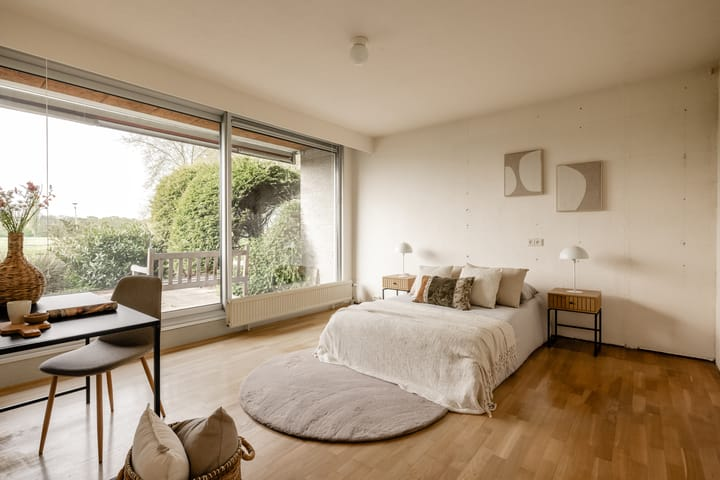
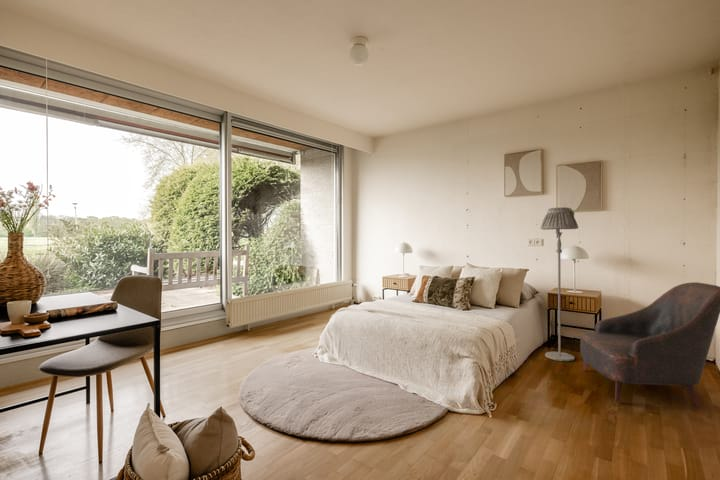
+ floor lamp [539,206,579,362]
+ armchair [579,281,720,409]
